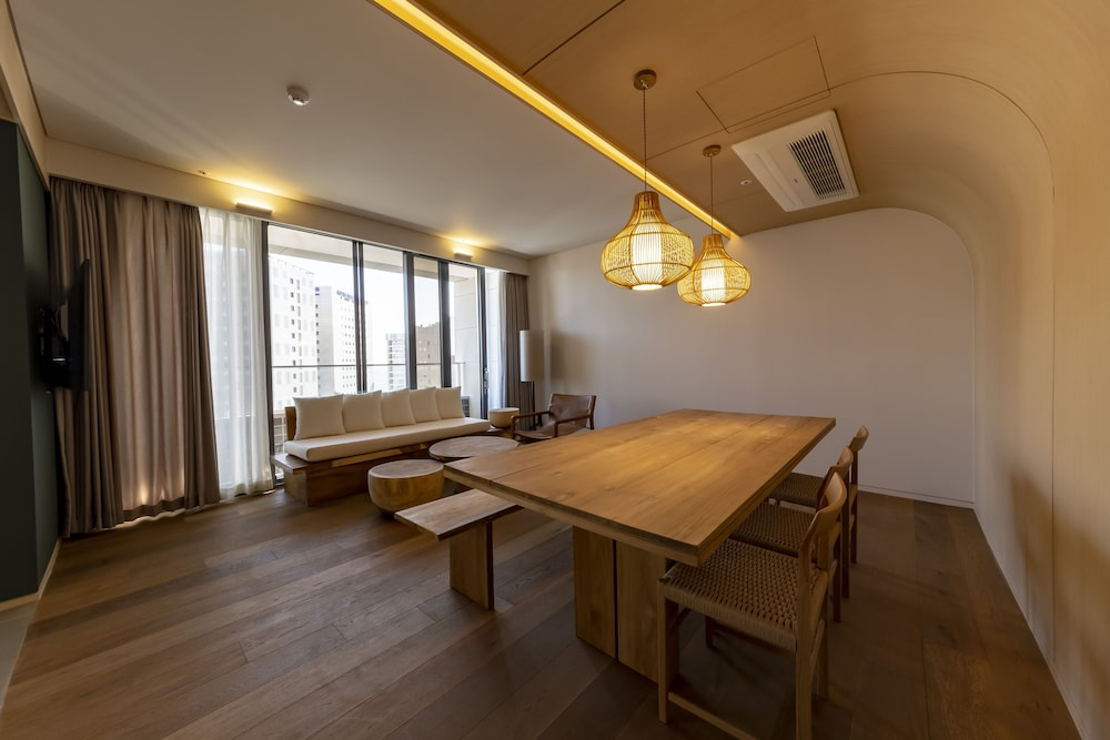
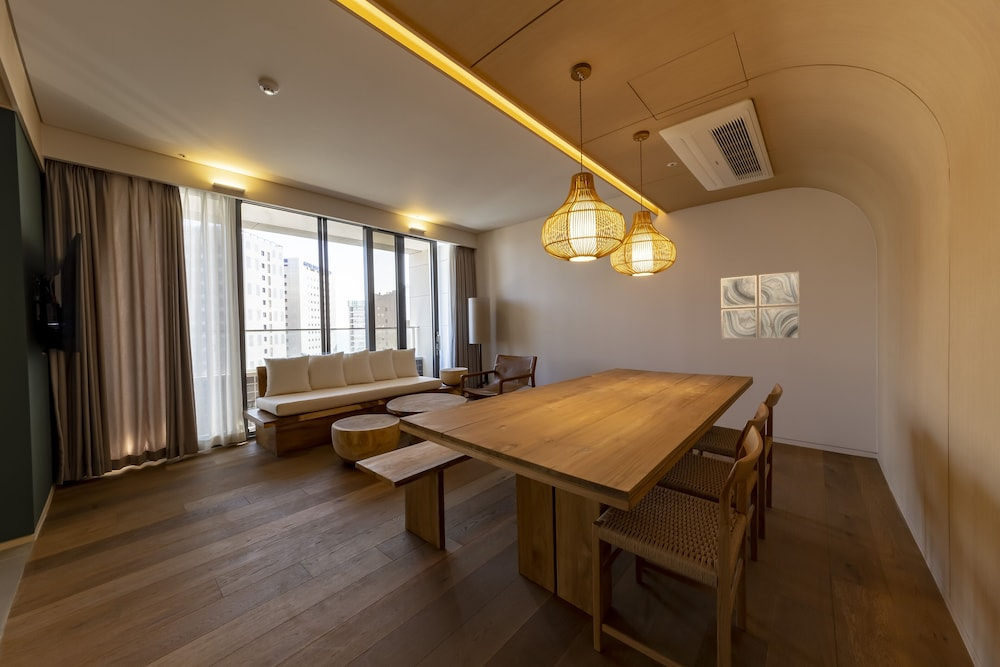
+ wall art [720,270,801,340]
